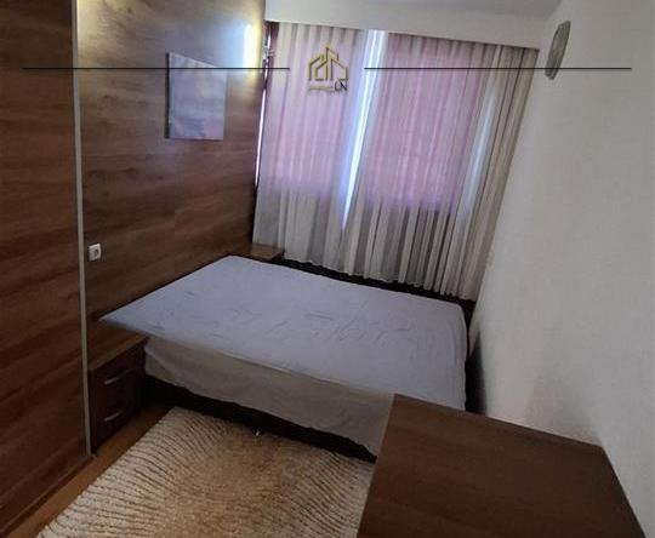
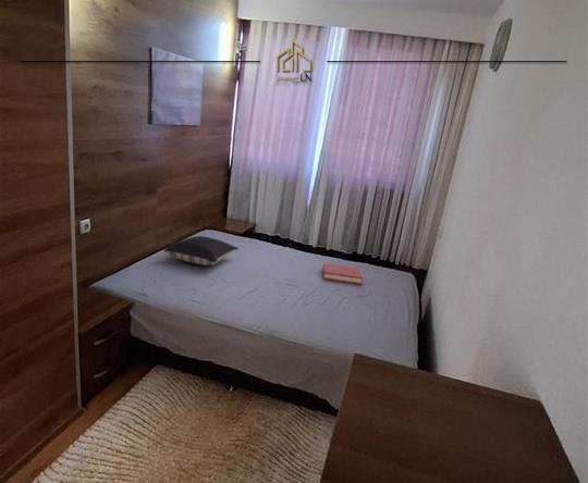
+ hardback book [321,262,364,285]
+ pillow [162,235,240,267]
